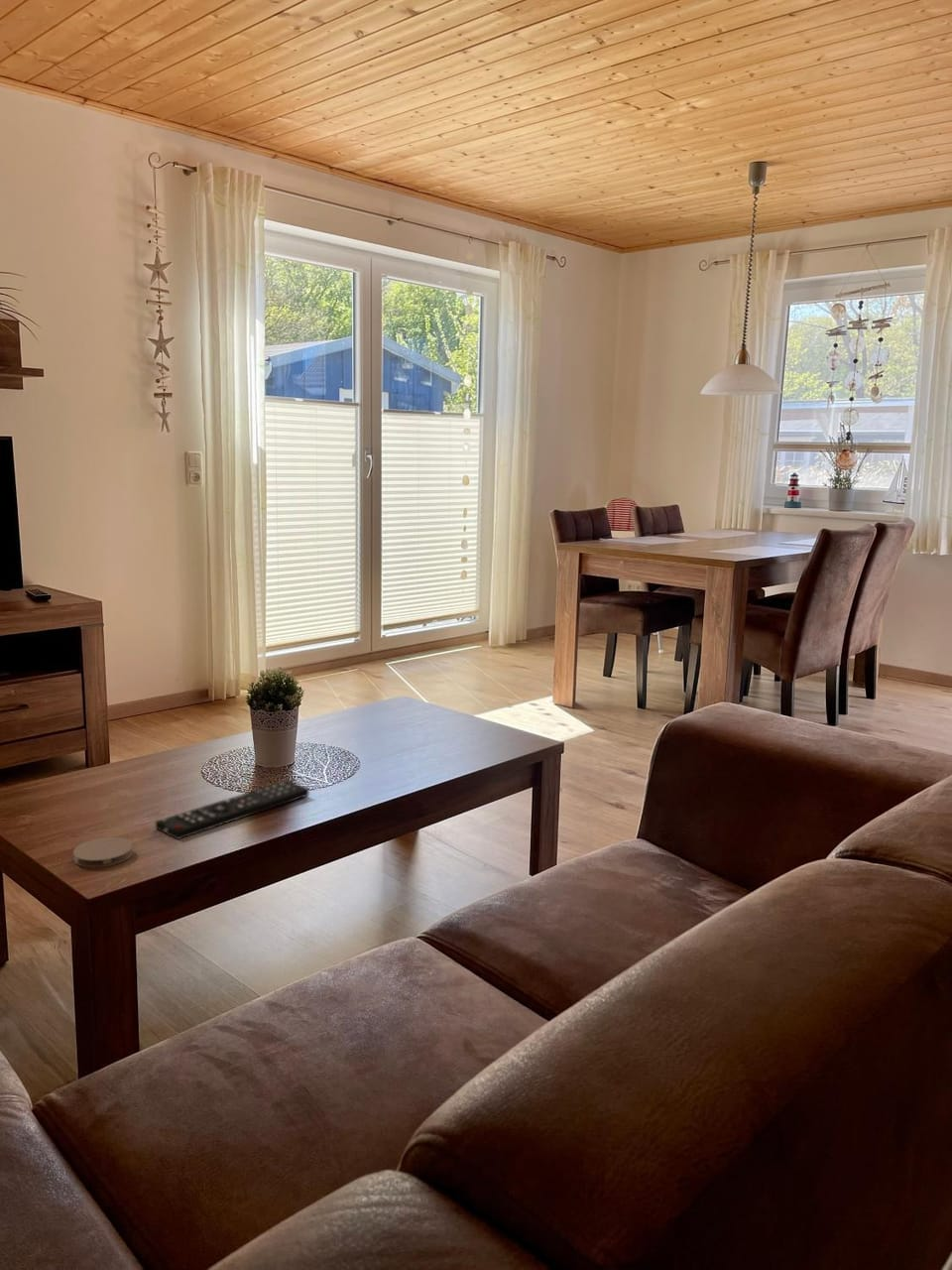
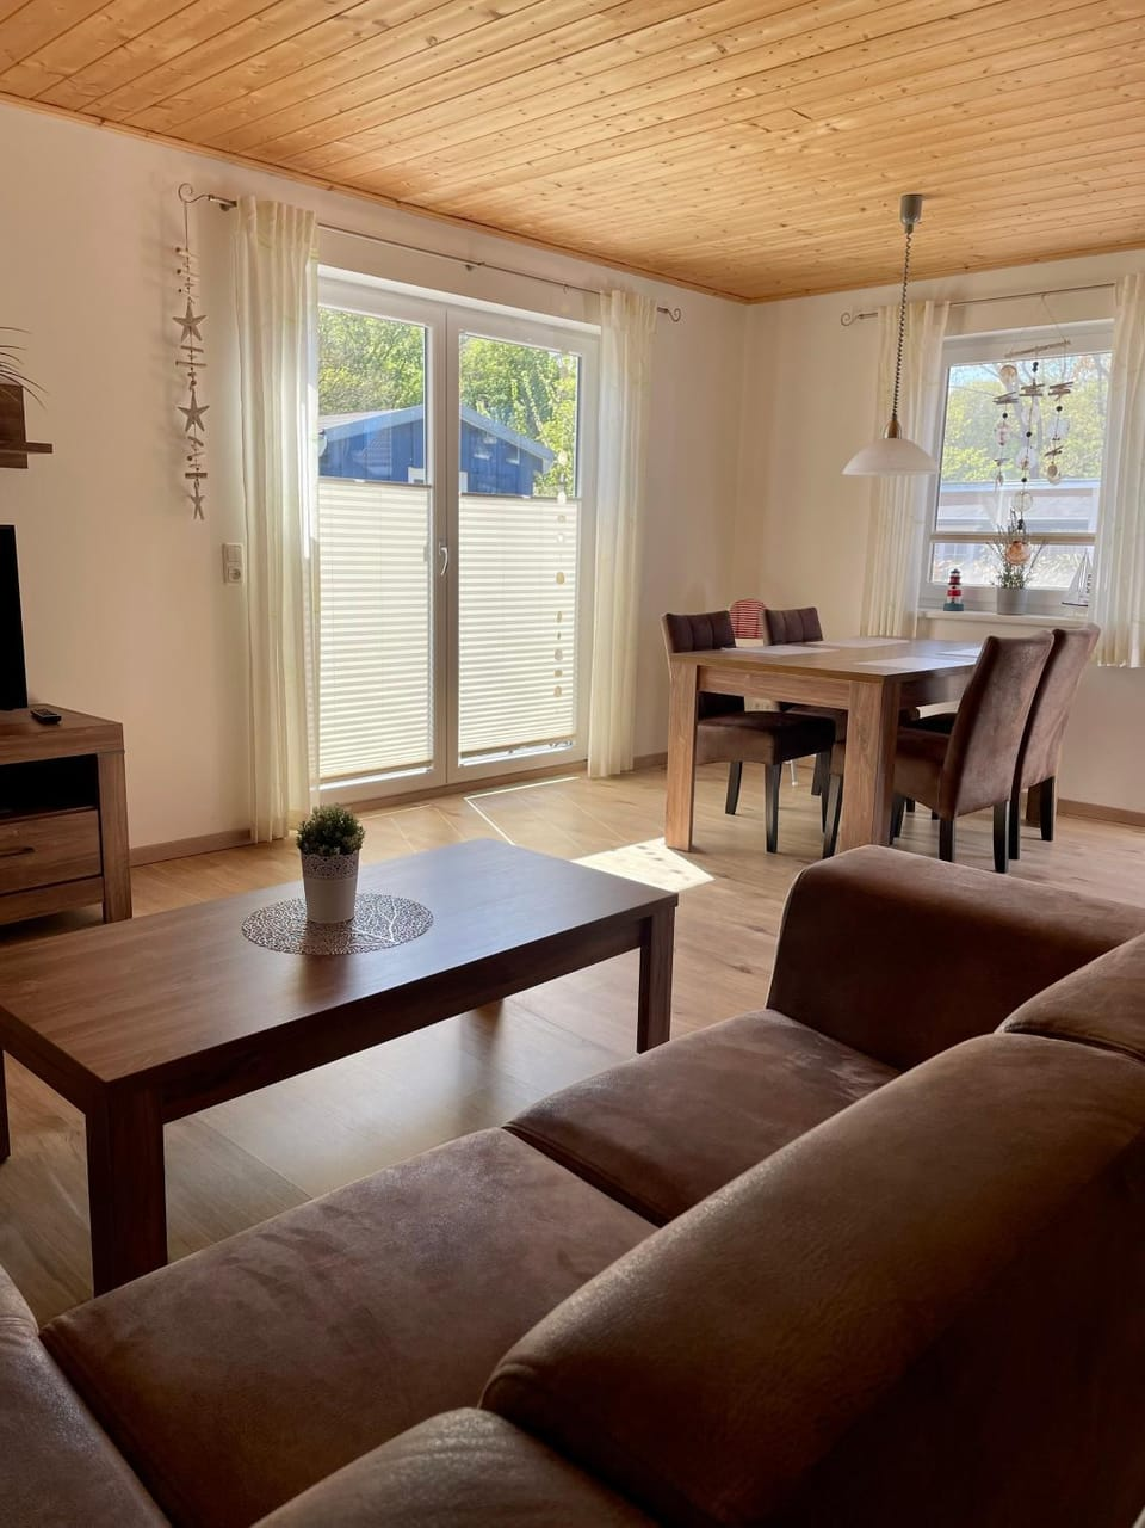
- remote control [155,780,310,840]
- coaster [72,836,134,868]
